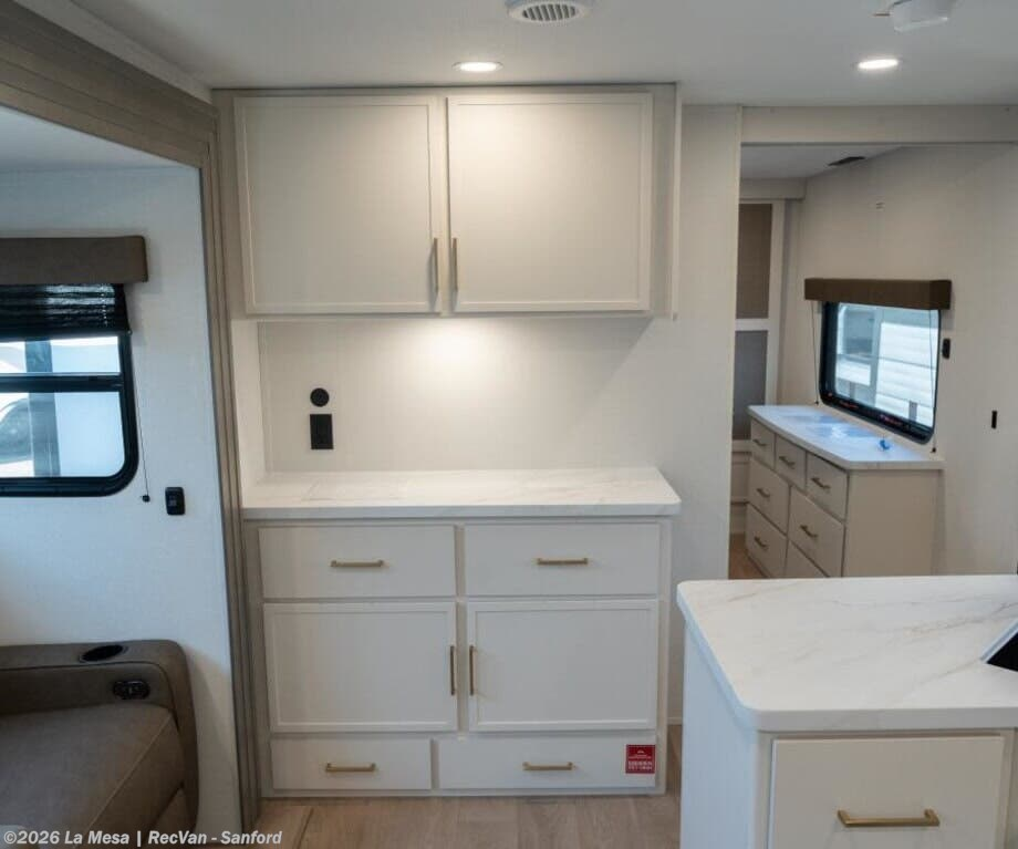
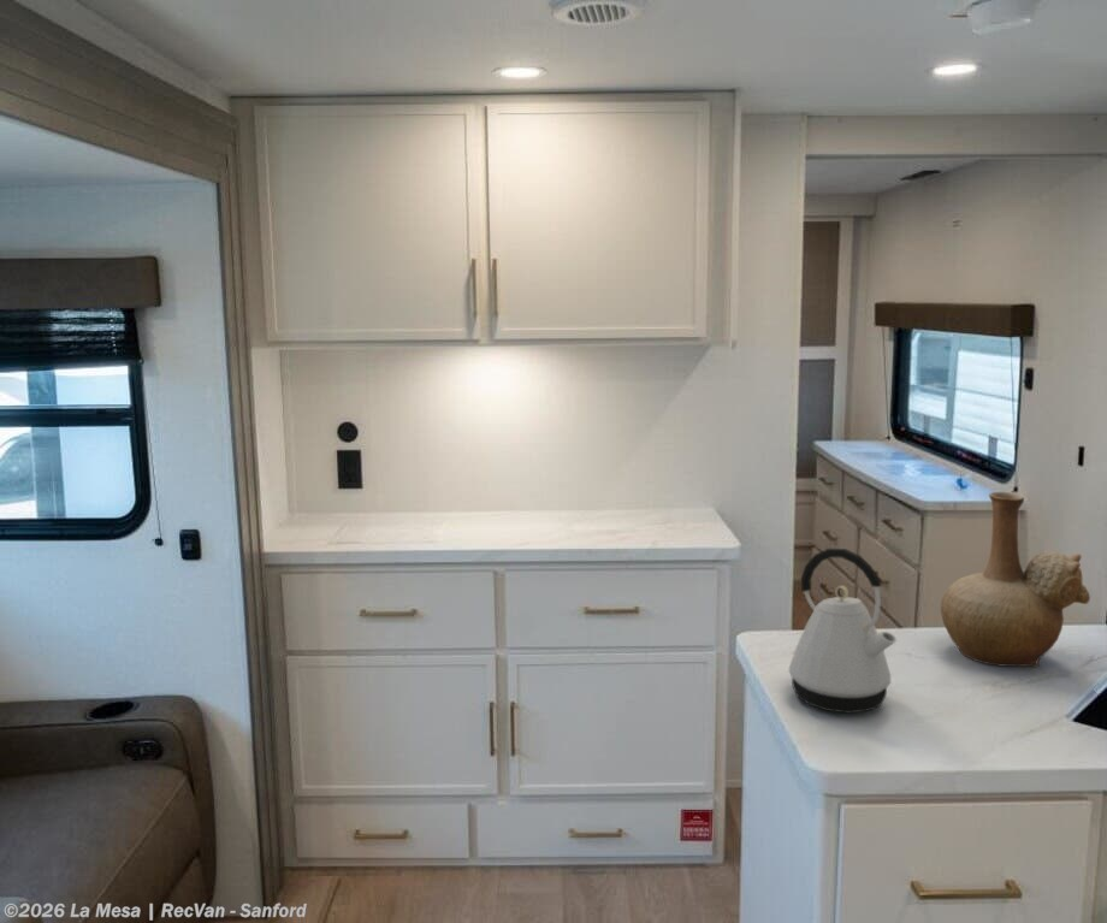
+ kettle [788,548,898,714]
+ vase [940,491,1091,668]
